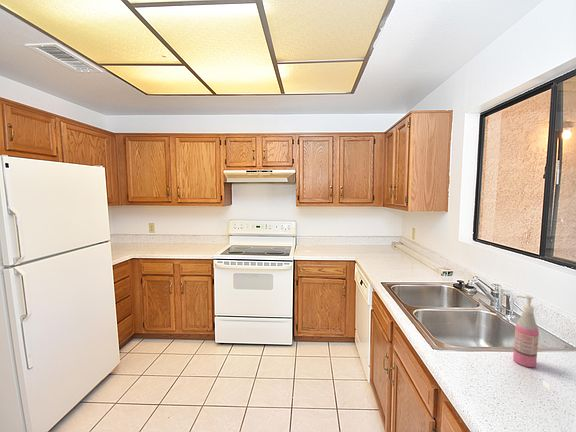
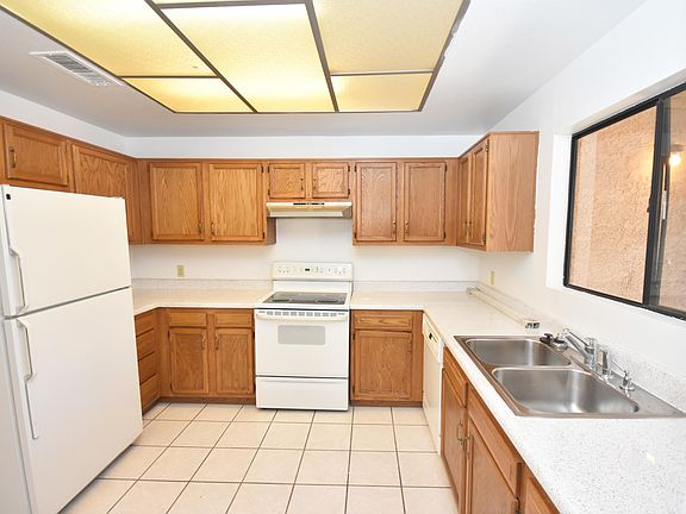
- soap dispenser [512,294,540,368]
